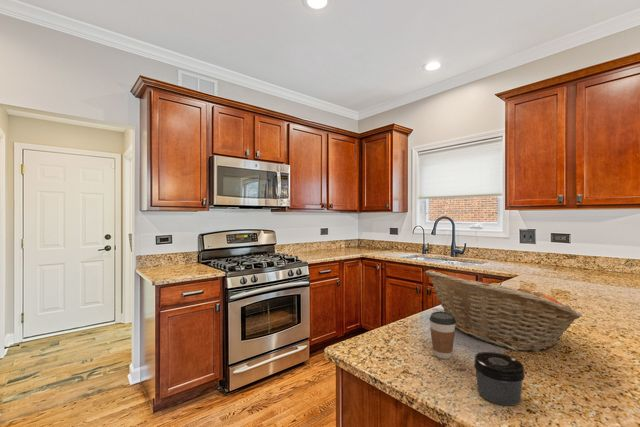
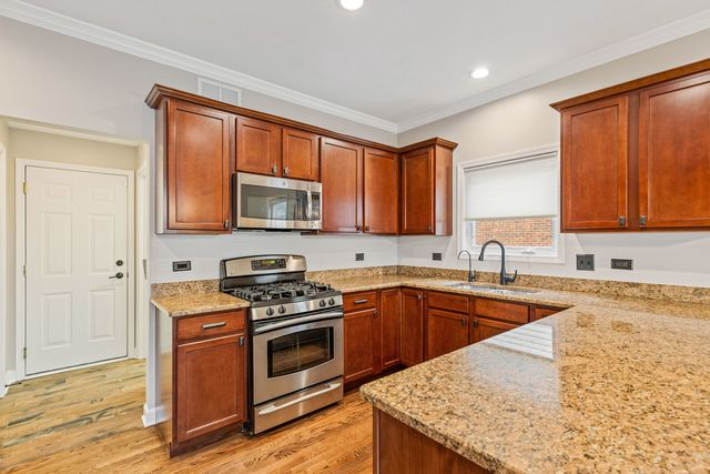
- jar [473,351,526,407]
- coffee cup [429,311,456,360]
- fruit basket [424,269,583,353]
